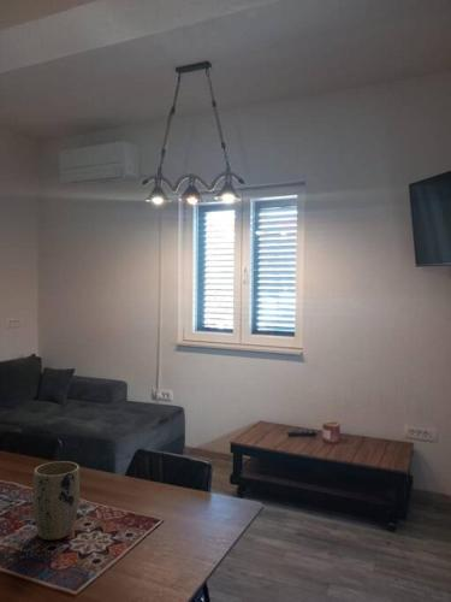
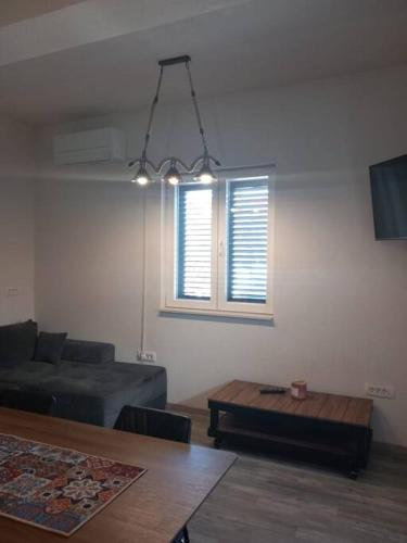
- plant pot [31,460,81,542]
